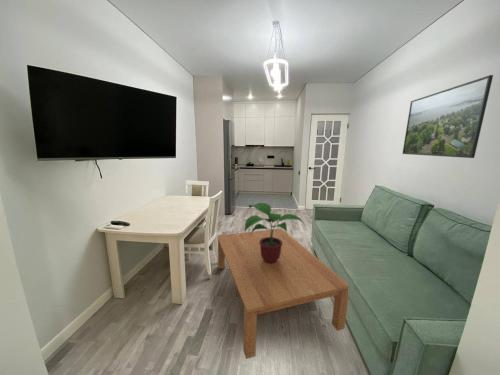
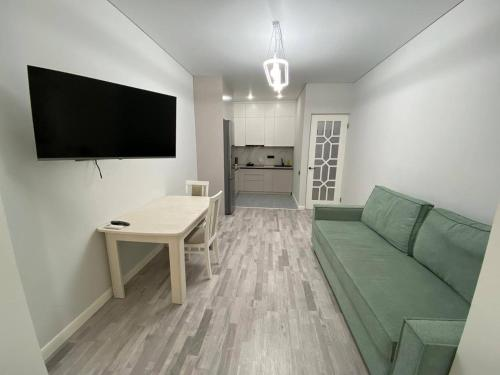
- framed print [401,74,494,159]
- coffee table [216,227,350,360]
- potted plant [243,202,306,264]
